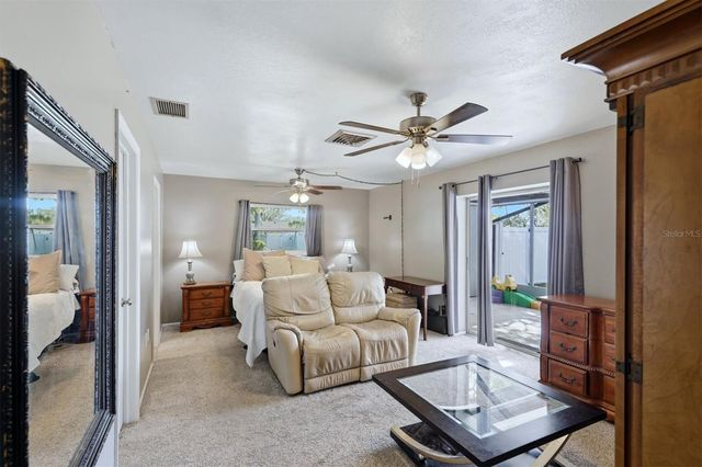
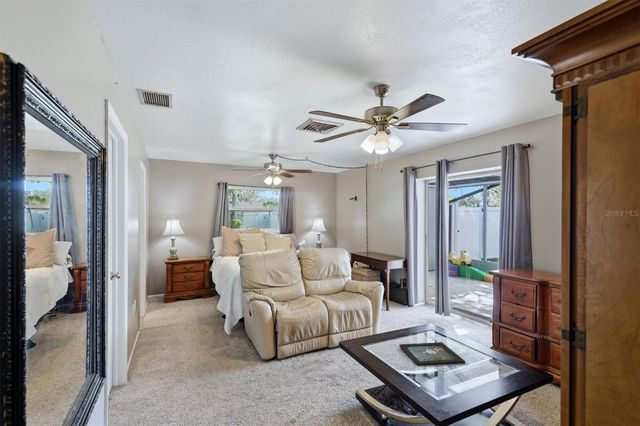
+ decorative tray [398,341,466,367]
